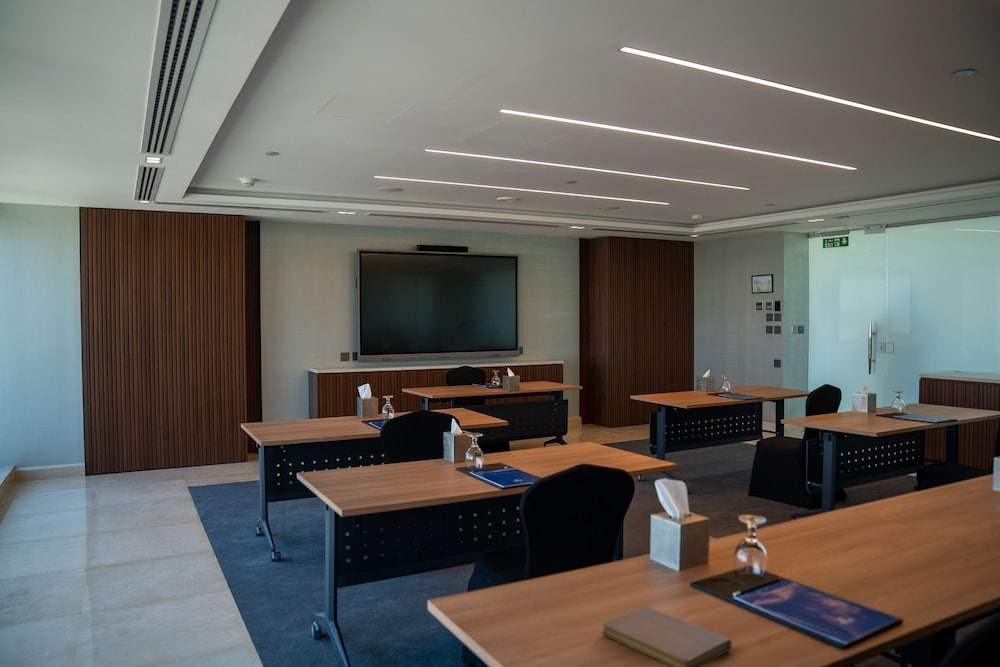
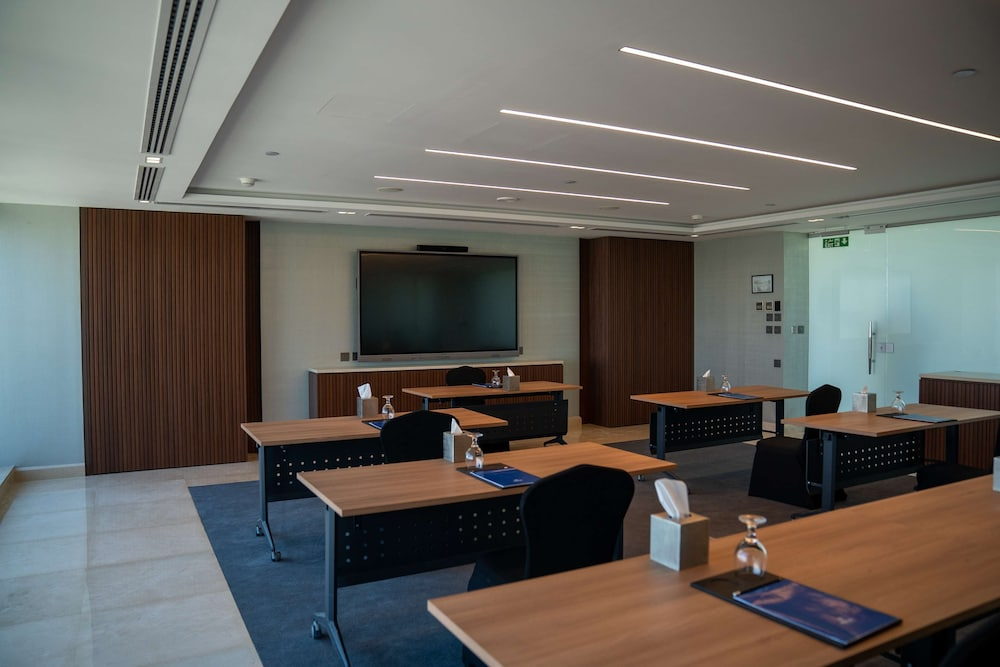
- notebook [601,605,733,667]
